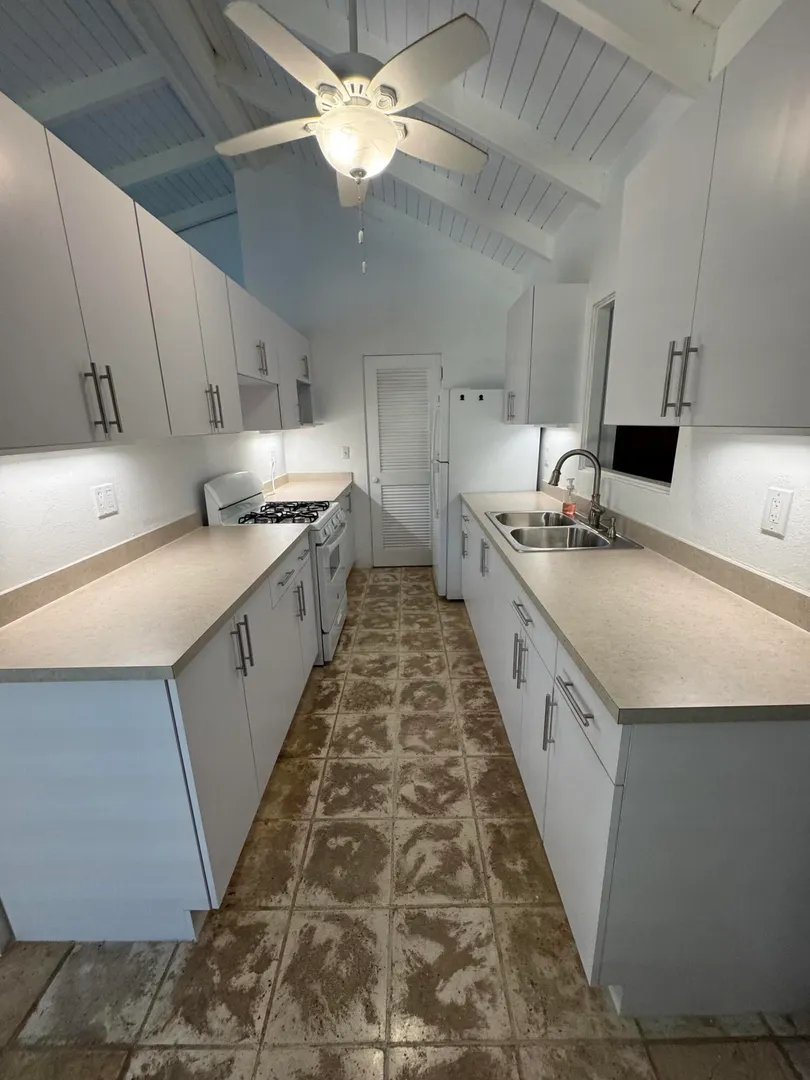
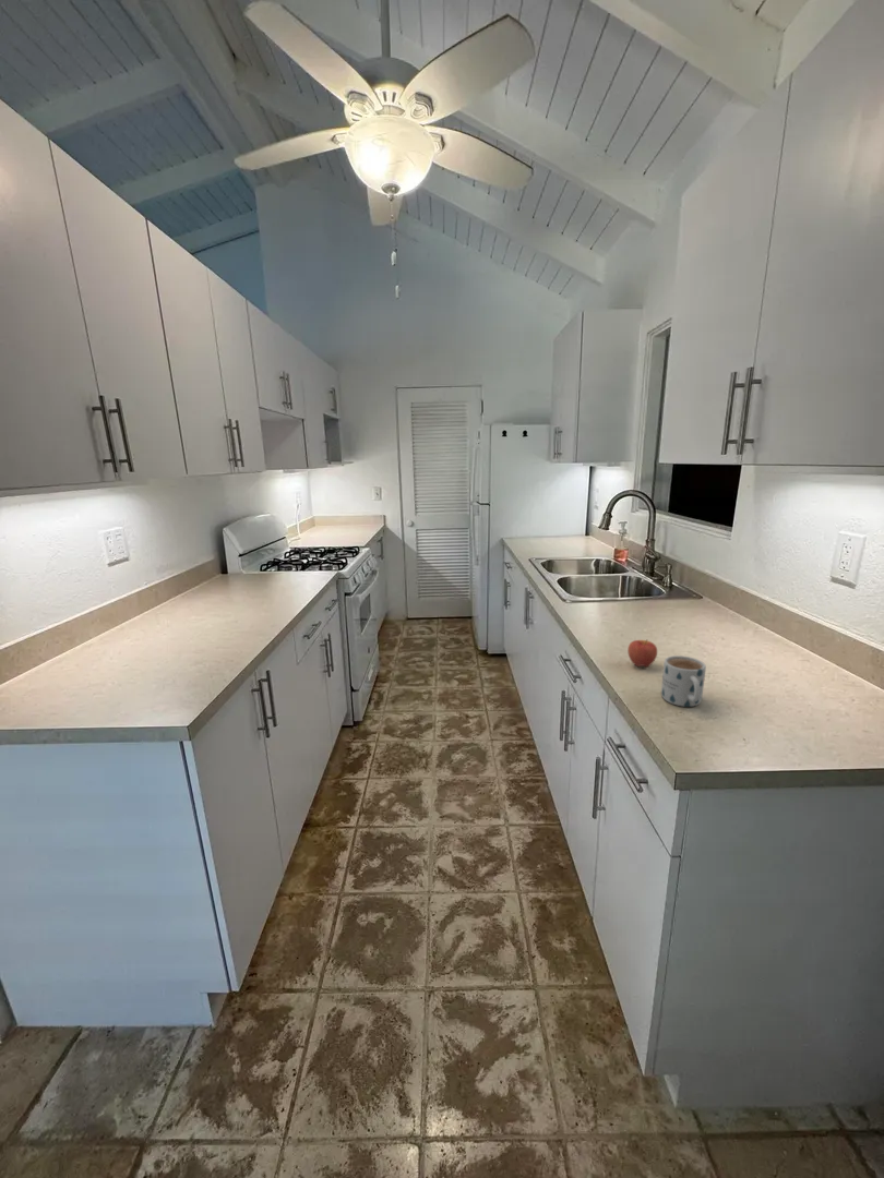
+ mug [660,654,707,708]
+ apple [626,638,658,669]
